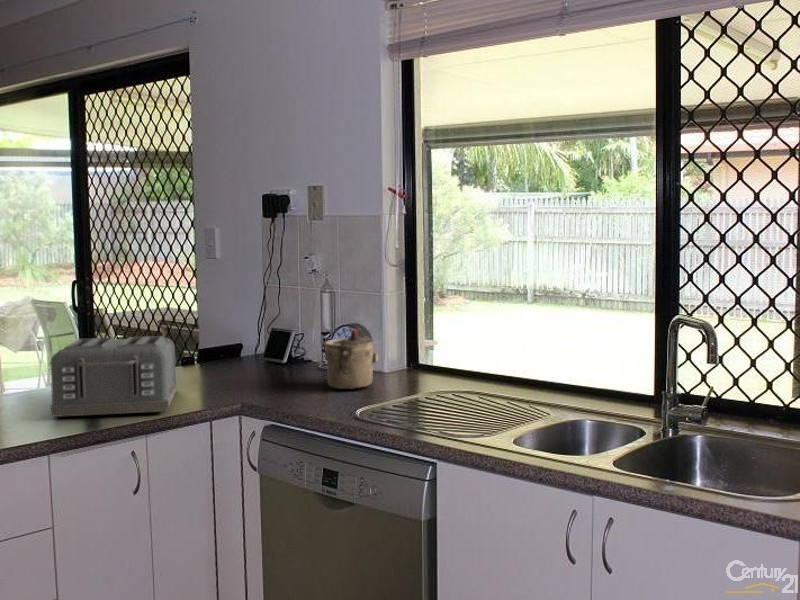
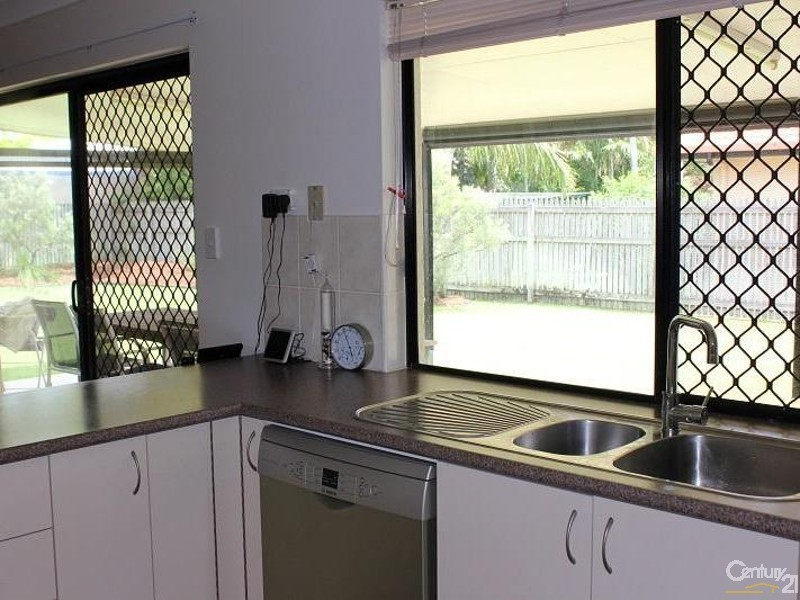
- toaster [49,335,178,418]
- teapot [324,327,379,390]
